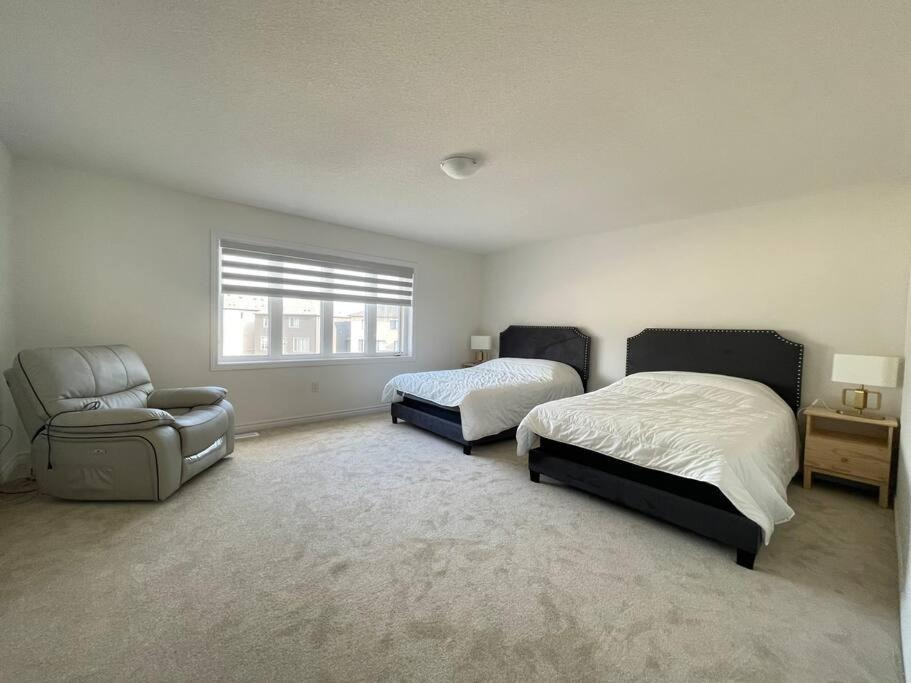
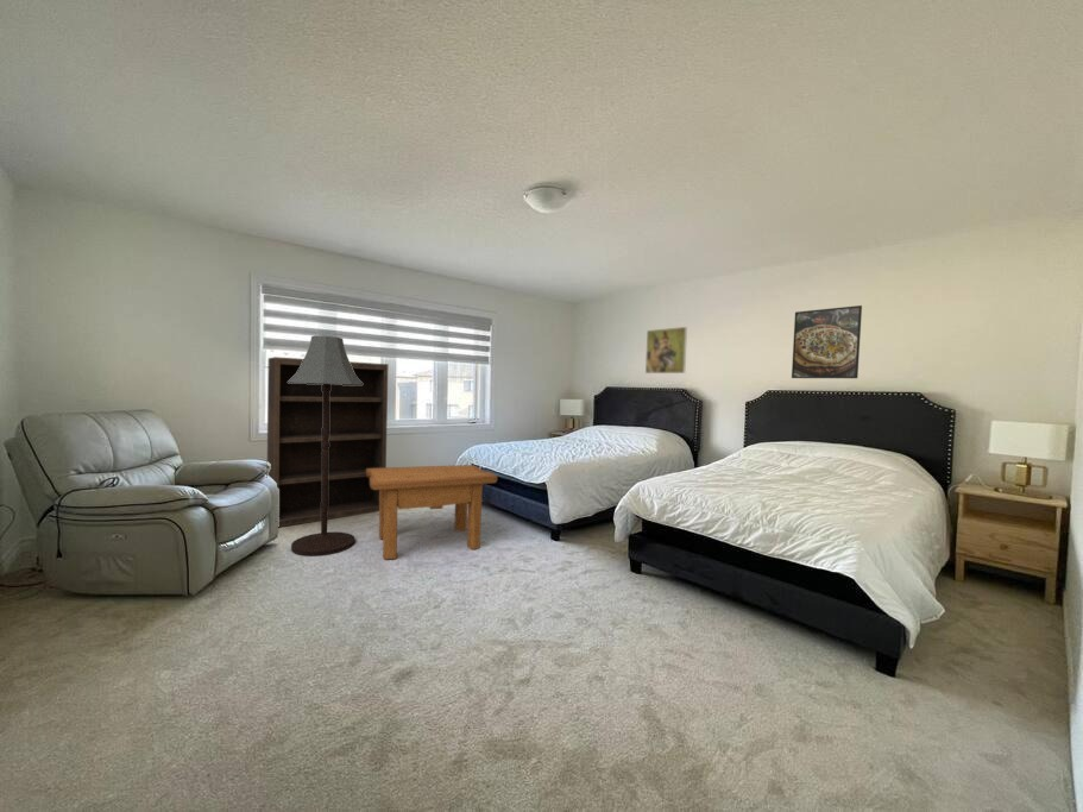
+ bookshelf [266,355,390,528]
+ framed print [644,326,688,374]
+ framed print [791,304,863,379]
+ side table [366,464,499,560]
+ floor lamp [288,334,363,556]
